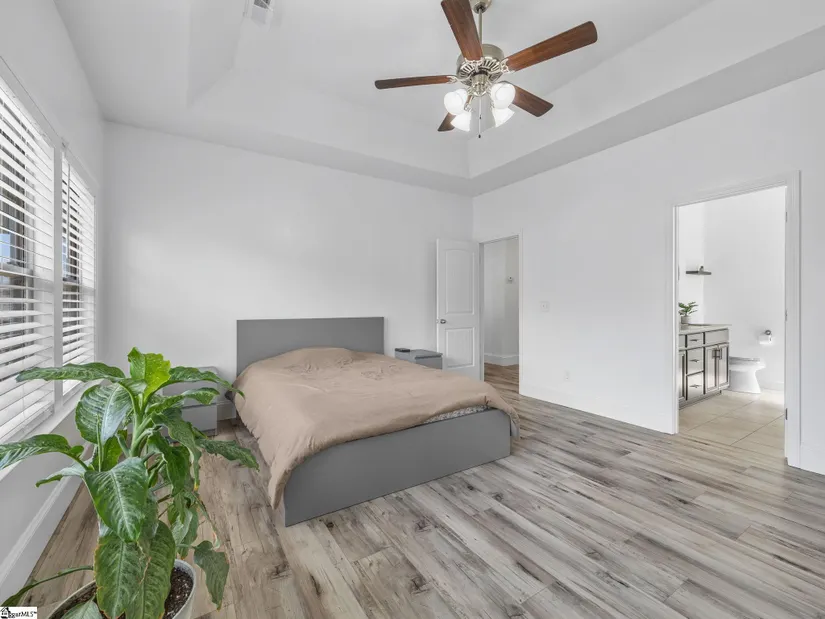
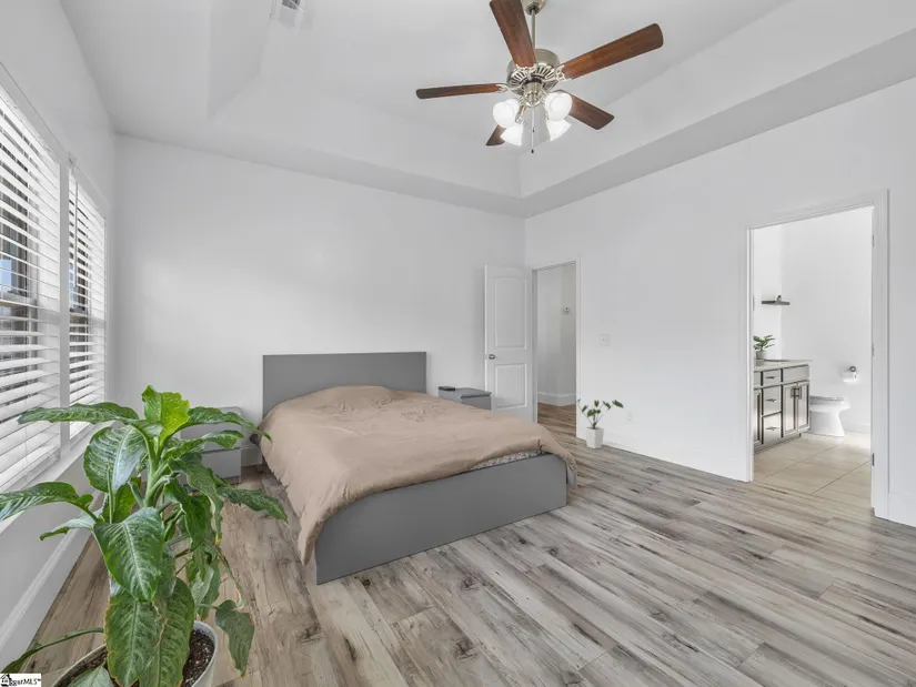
+ house plant [573,398,624,451]
